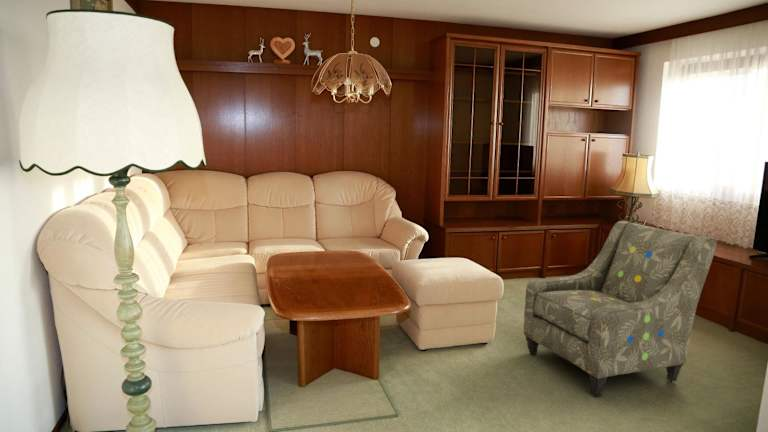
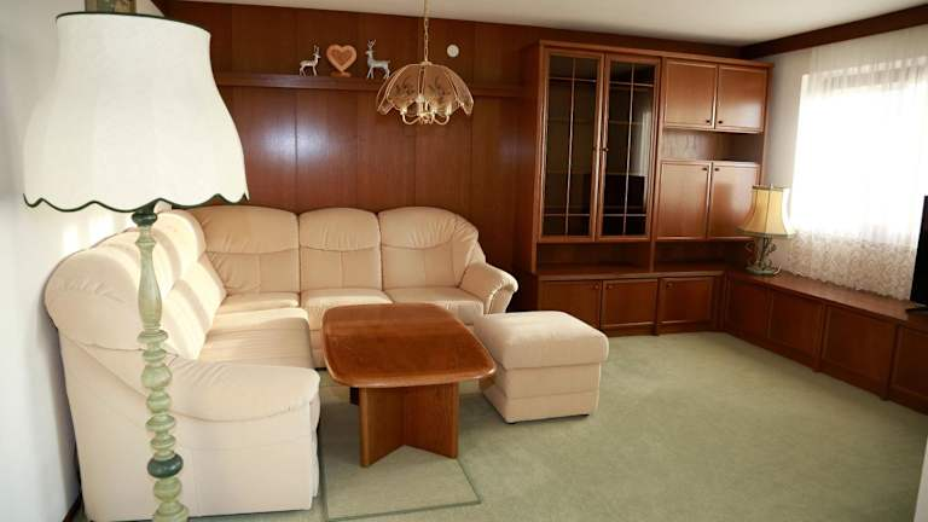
- armchair [523,220,718,398]
